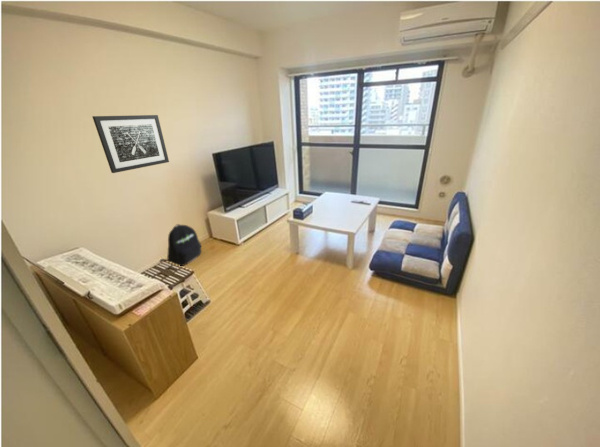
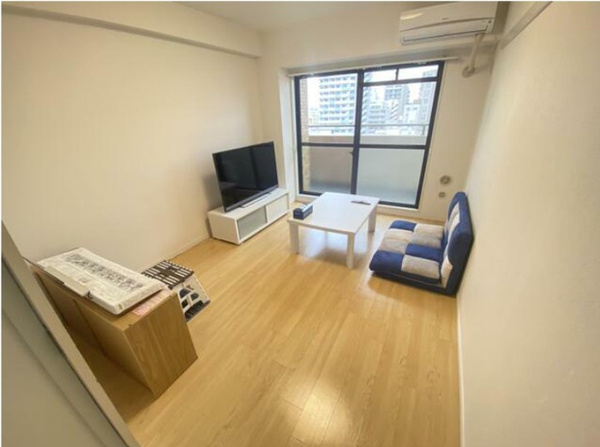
- backpack [158,223,202,267]
- wall art [91,114,170,174]
